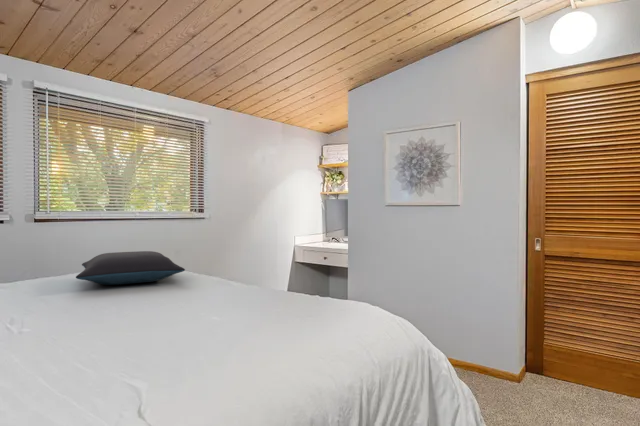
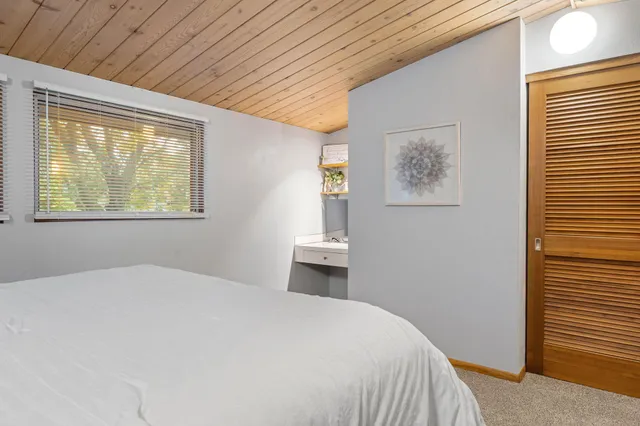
- pillow [75,250,186,286]
